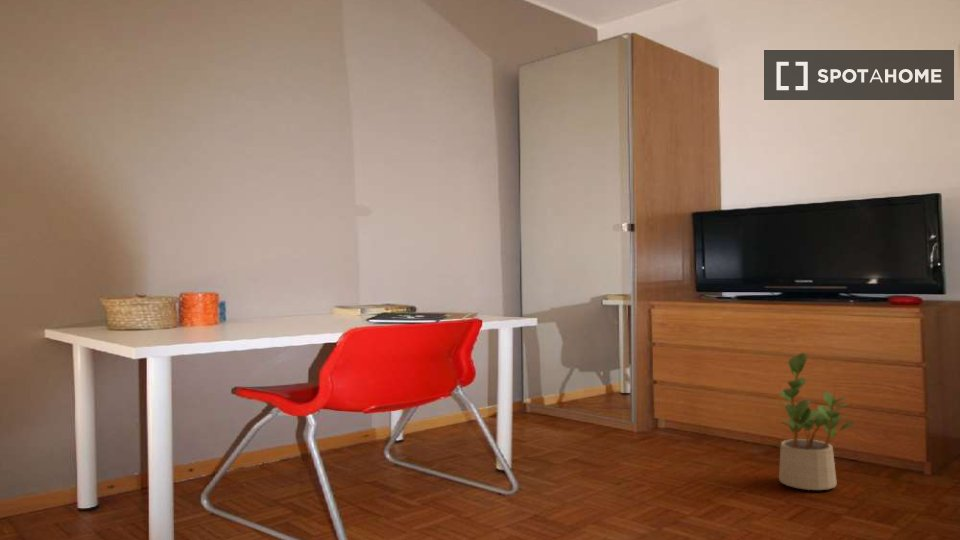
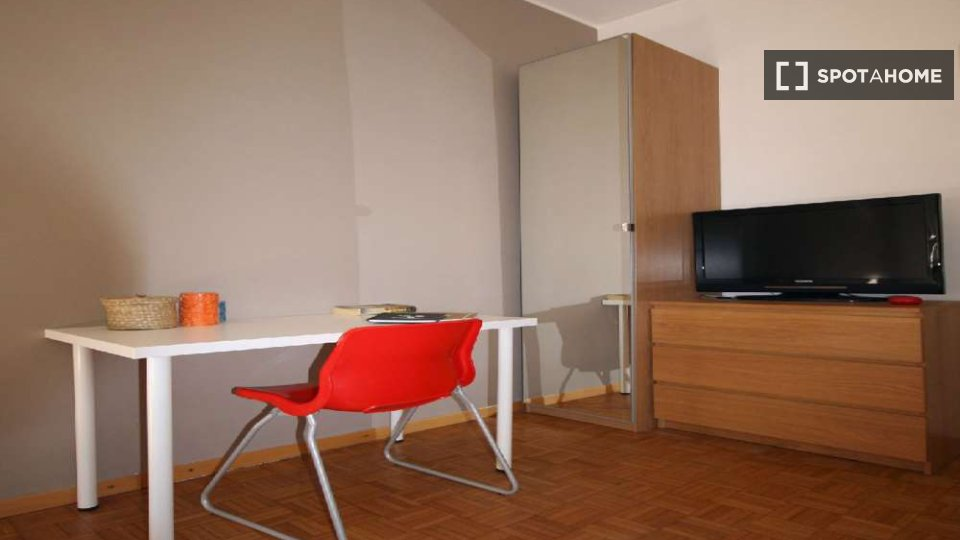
- potted plant [778,352,856,491]
